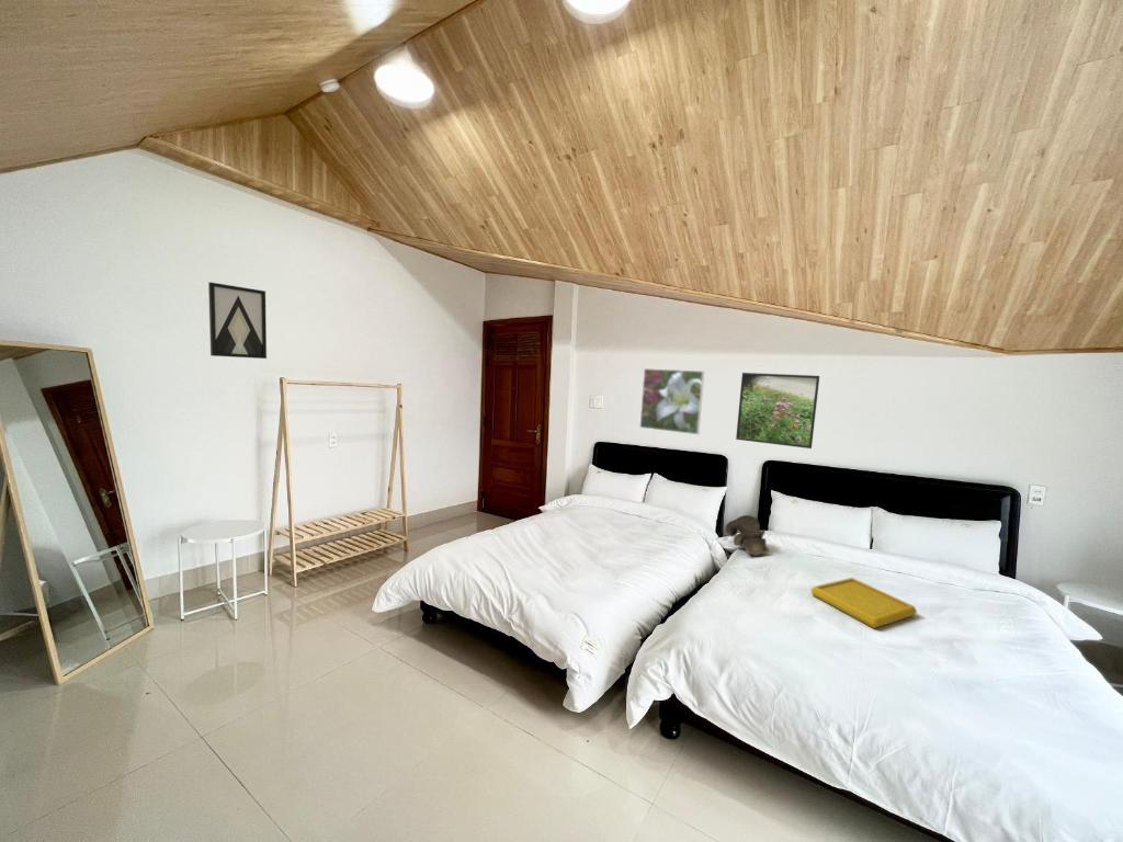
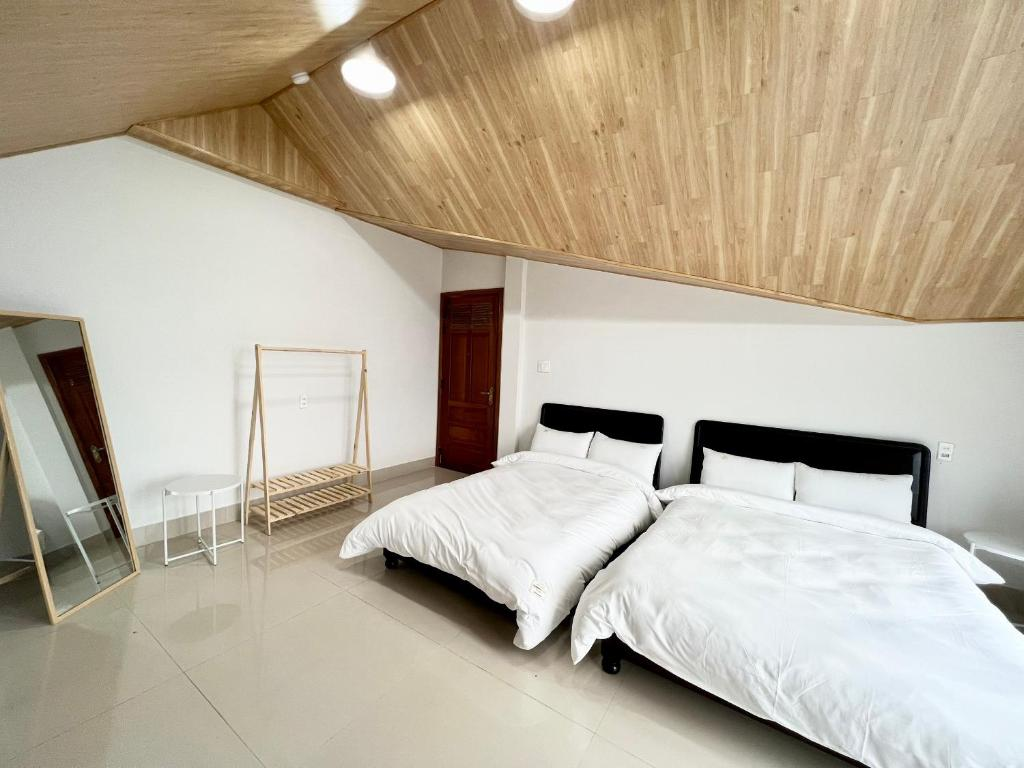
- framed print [638,367,705,435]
- teddy bear [725,514,770,557]
- serving tray [809,577,918,629]
- wall art [207,281,268,360]
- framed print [735,372,820,450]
